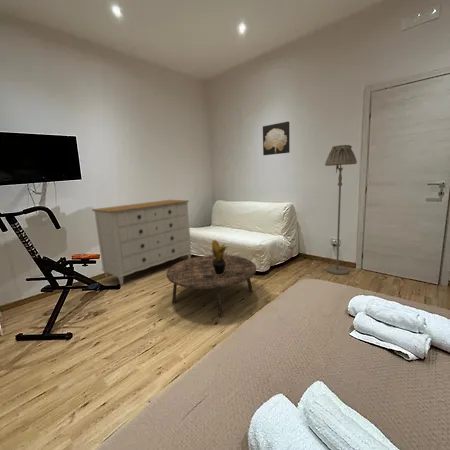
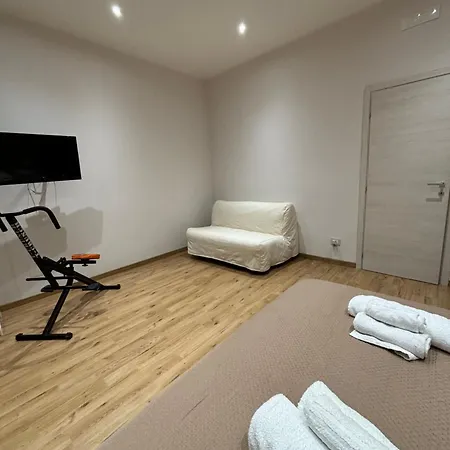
- potted plant [207,239,230,275]
- dresser [91,199,193,286]
- floor lamp [324,144,358,276]
- coffee table [166,254,257,318]
- wall art [262,121,291,156]
